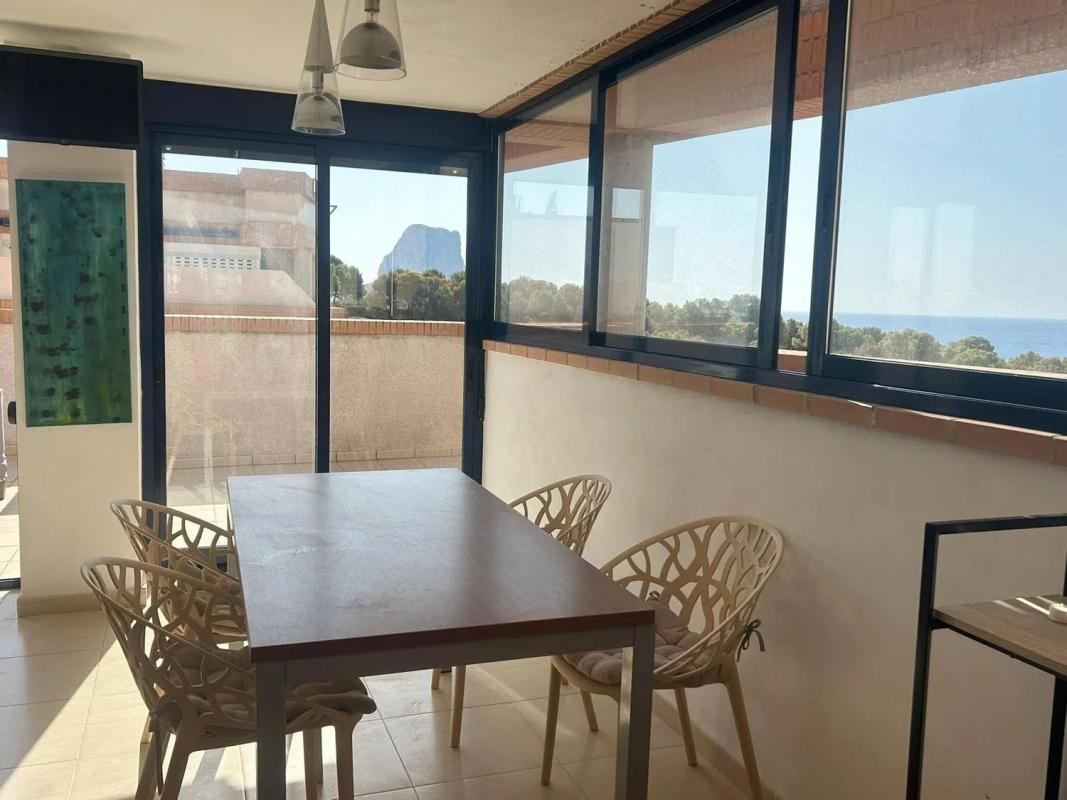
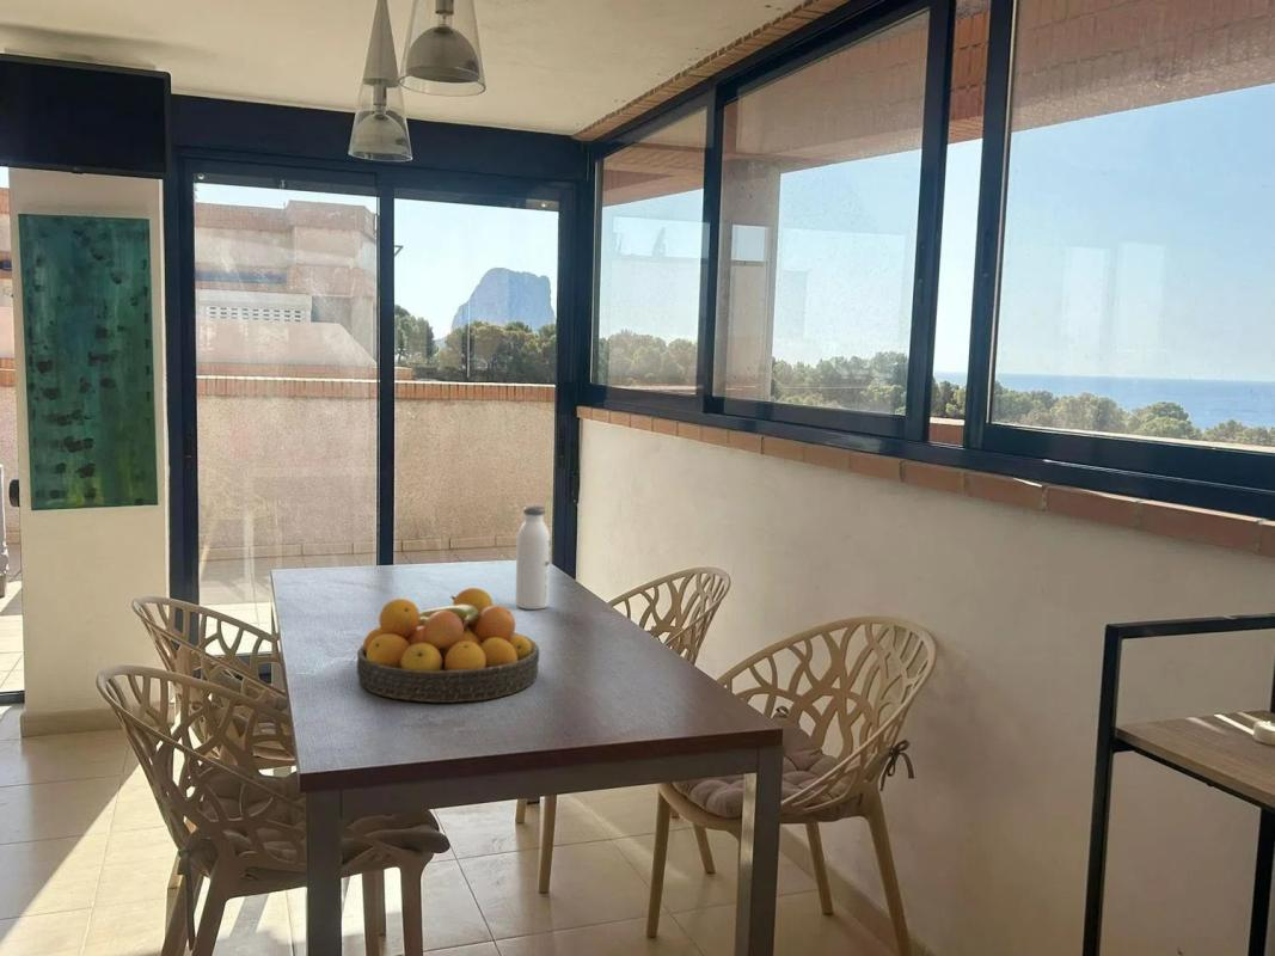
+ fruit bowl [356,587,540,704]
+ water bottle [515,504,552,611]
